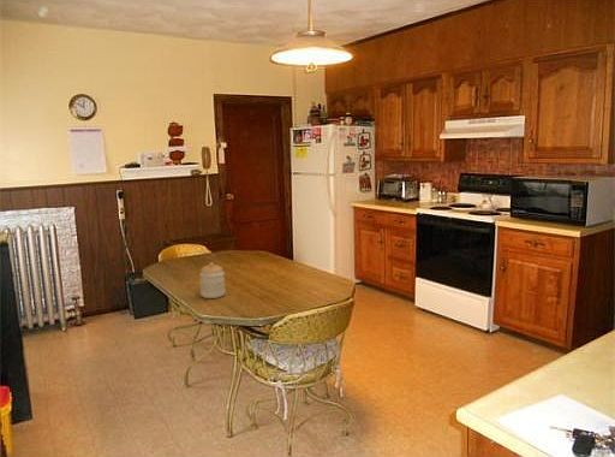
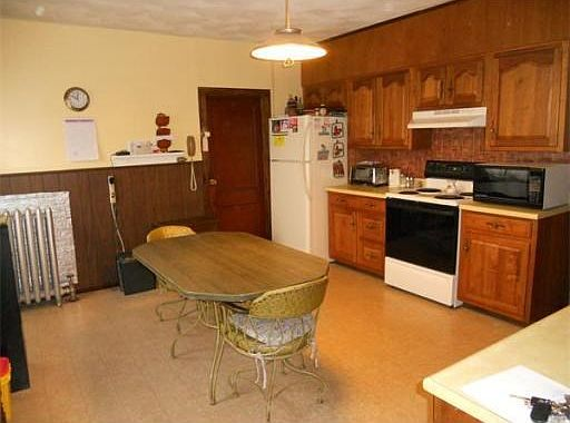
- jar [198,261,227,299]
